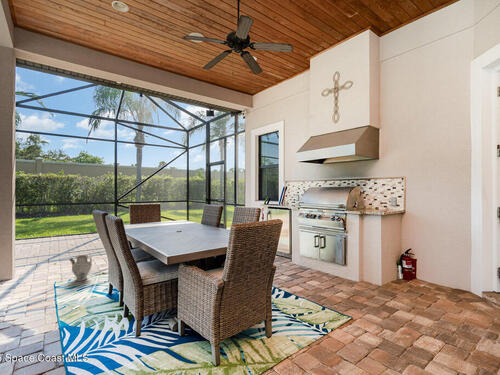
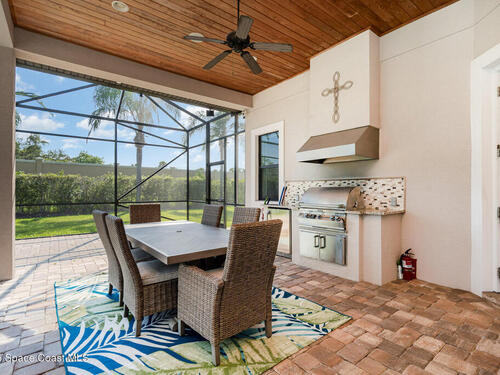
- ceramic jug [69,254,93,282]
